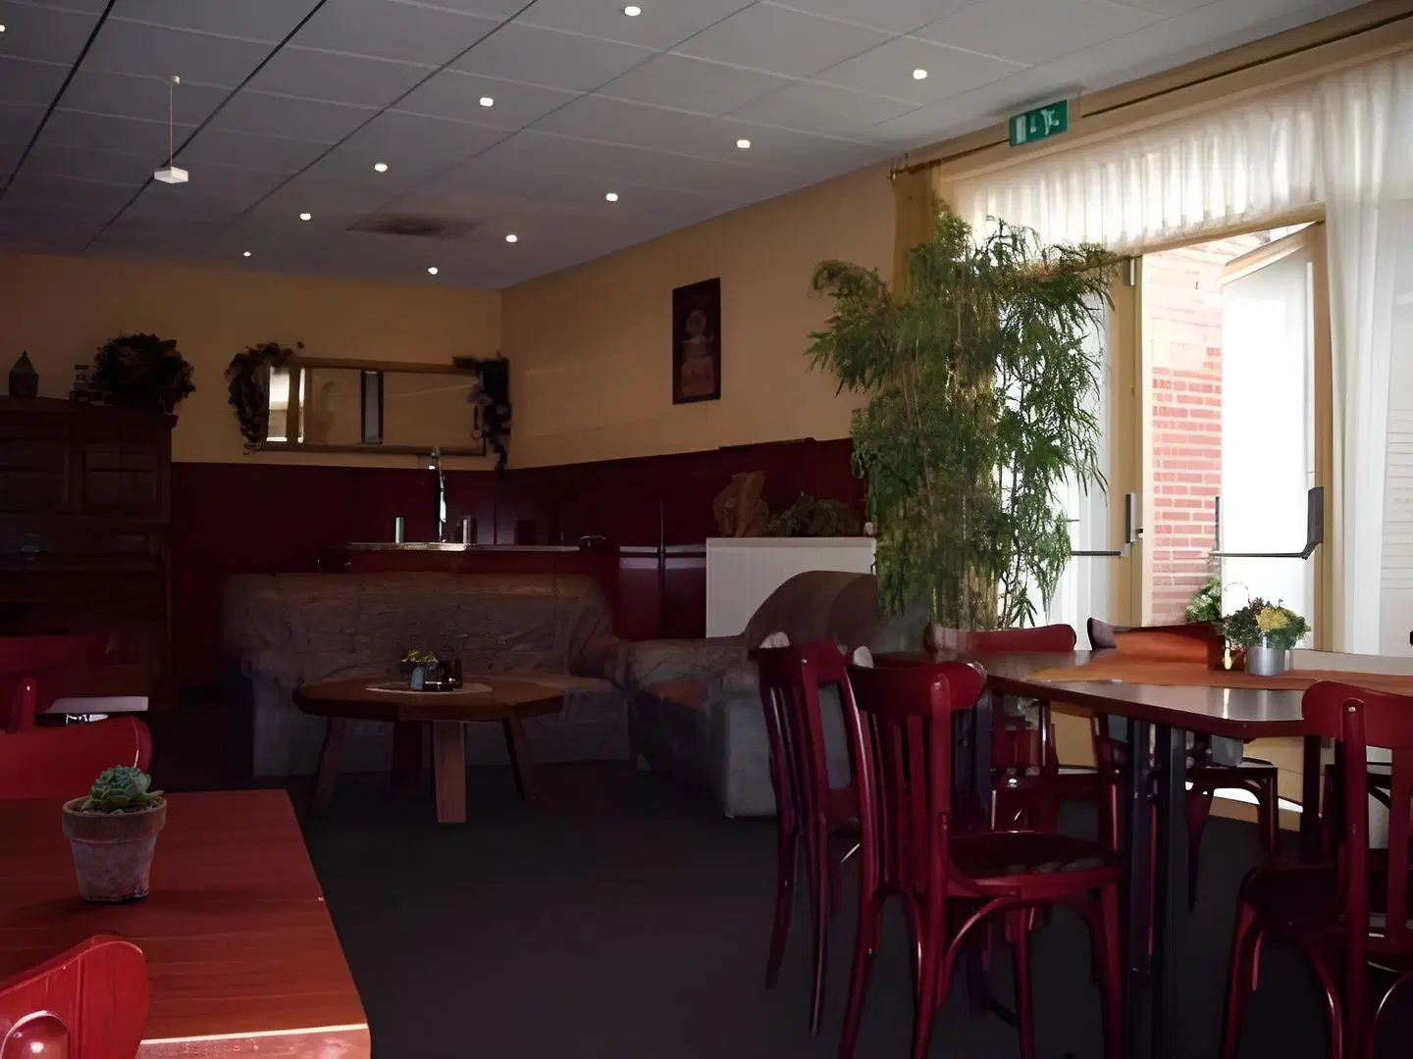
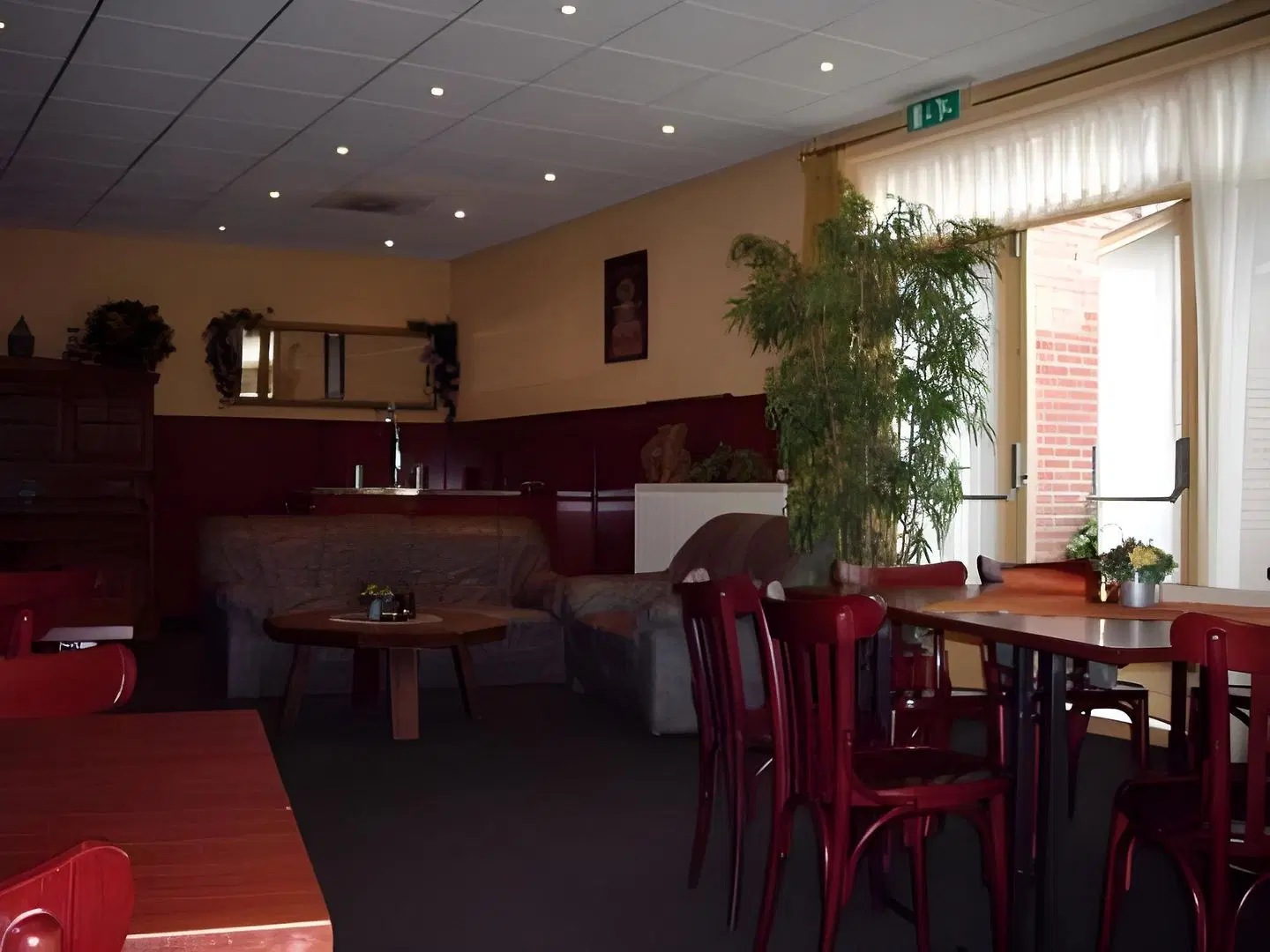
- potted succulent [61,764,168,902]
- pendant lamp [154,75,188,185]
